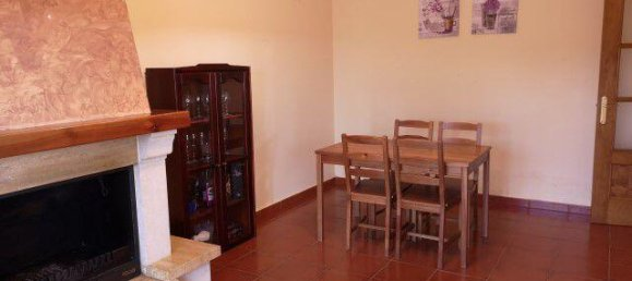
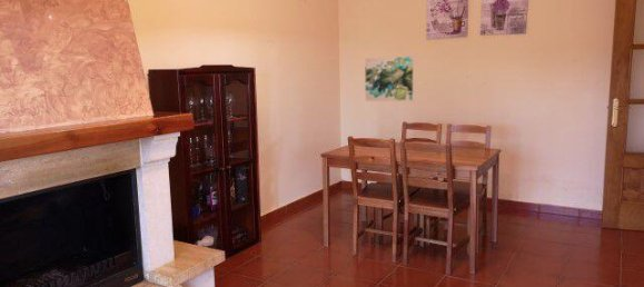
+ wall art [364,56,414,102]
